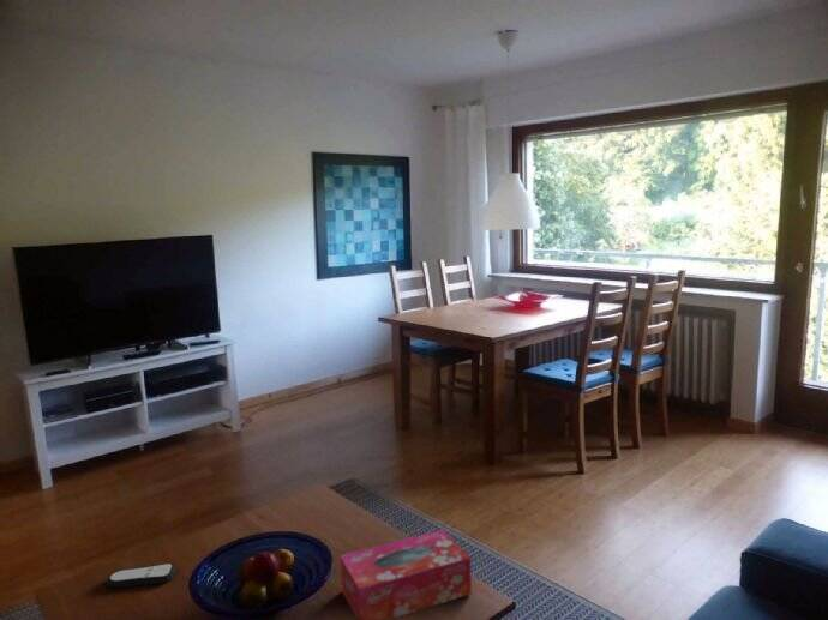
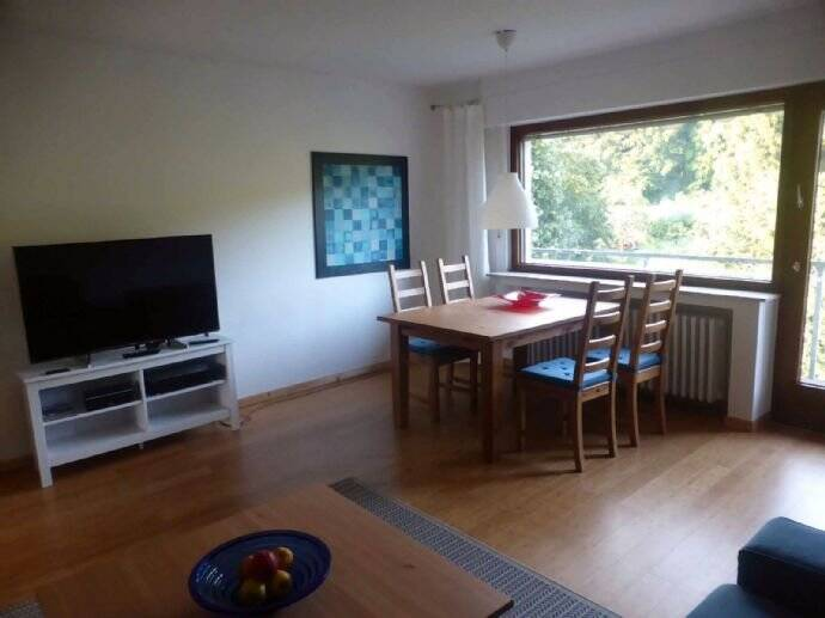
- tissue box [338,528,473,620]
- remote control [106,562,178,589]
